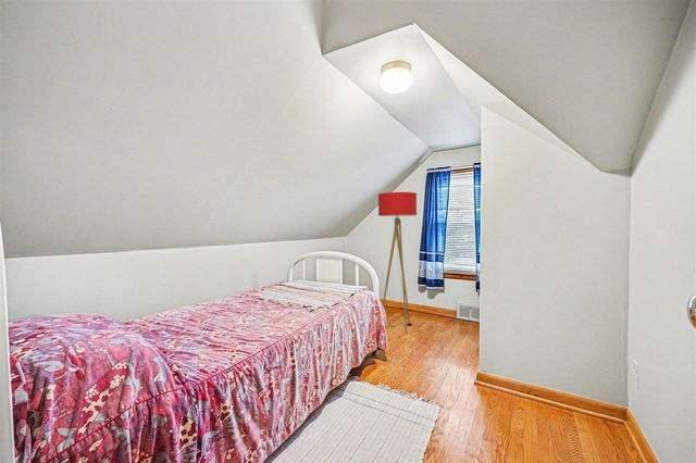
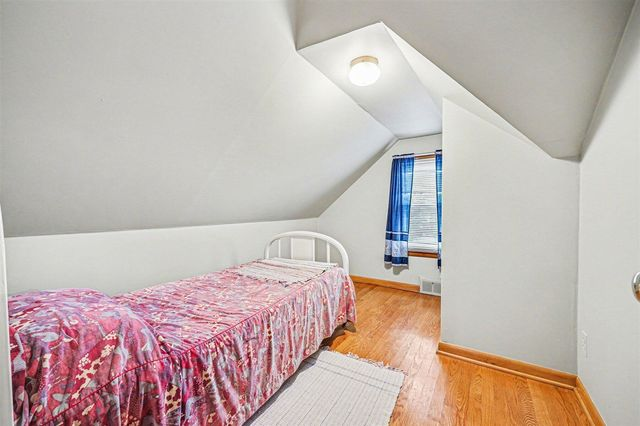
- floor lamp [377,191,418,335]
